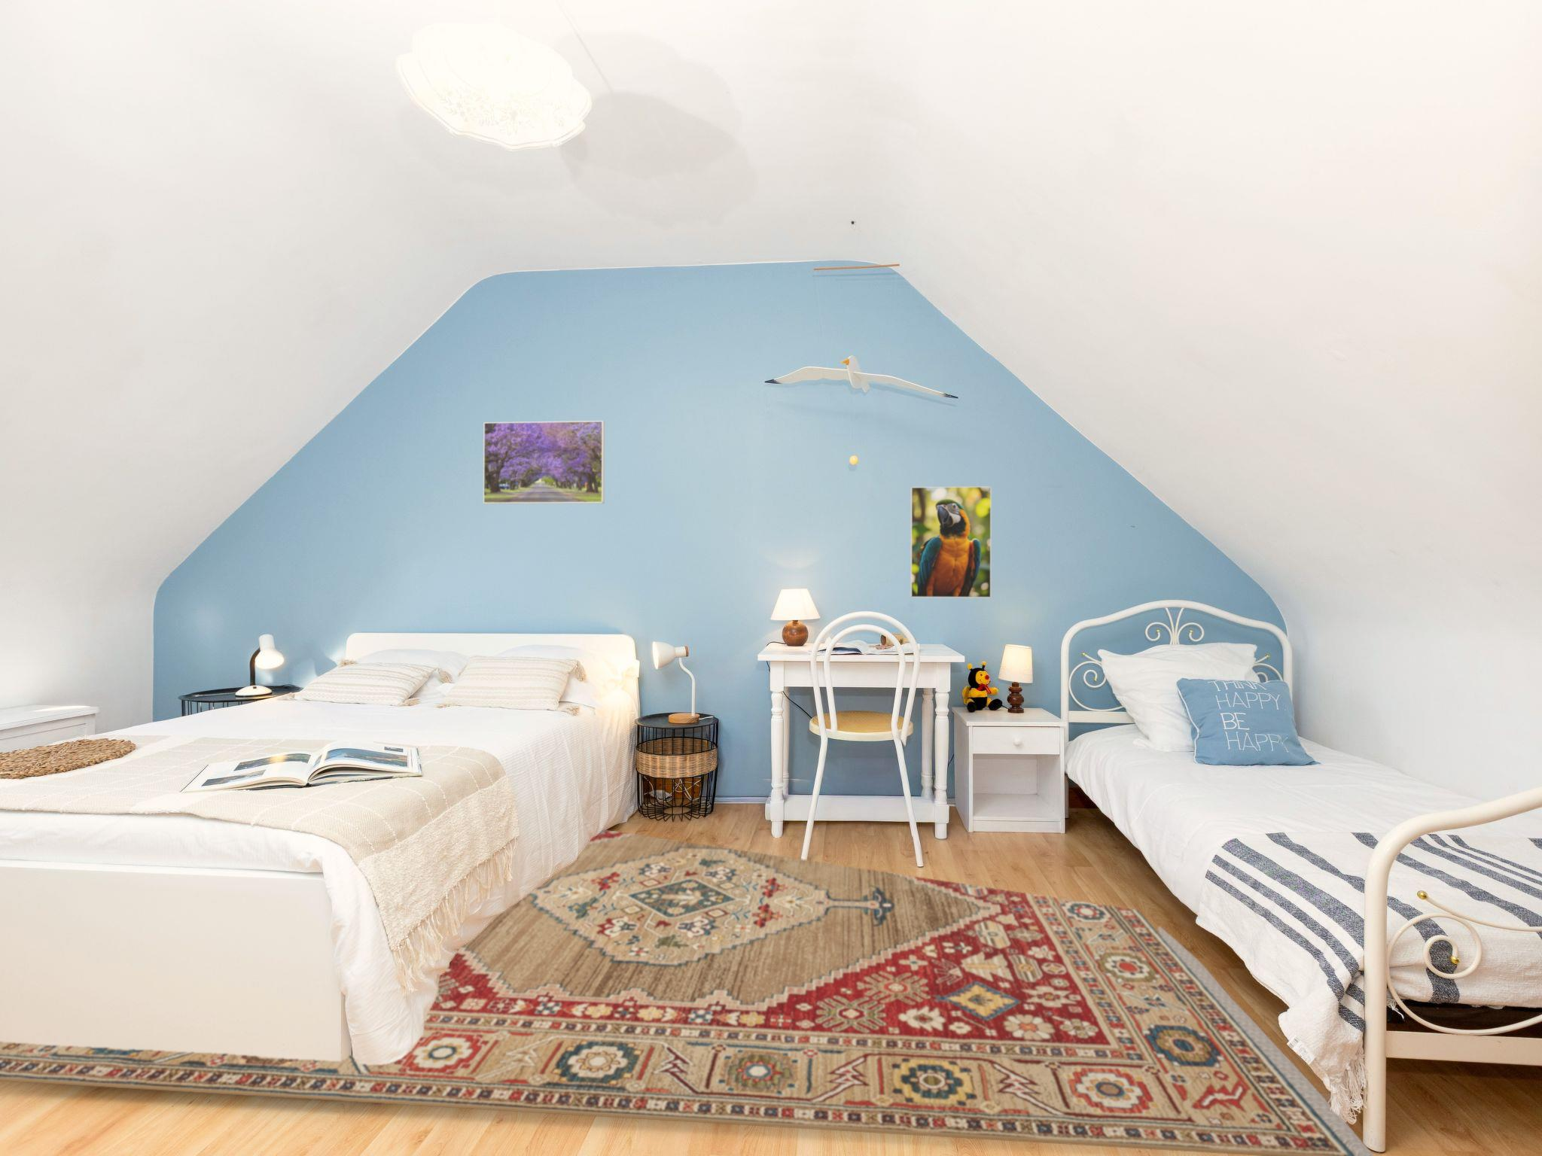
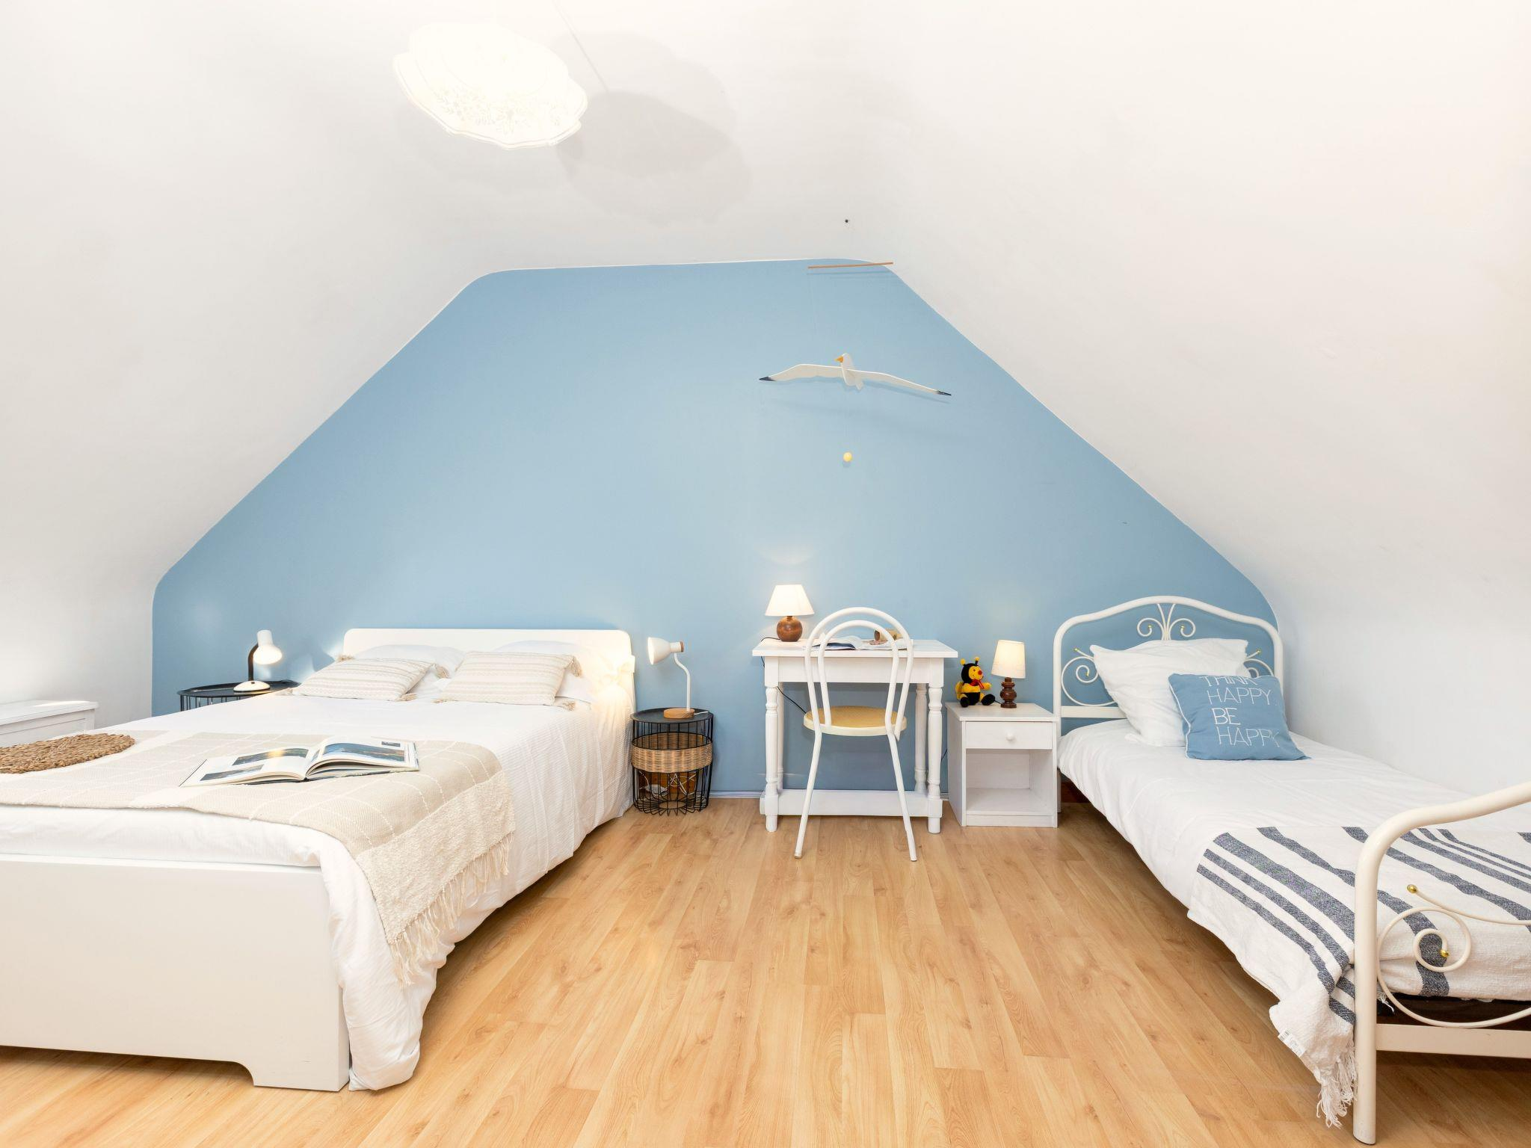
- rug [0,828,1374,1156]
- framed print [482,420,606,505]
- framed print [909,486,992,599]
